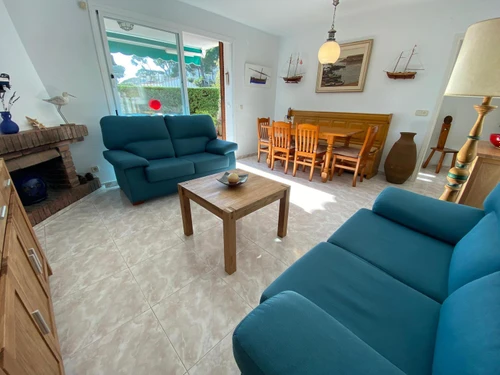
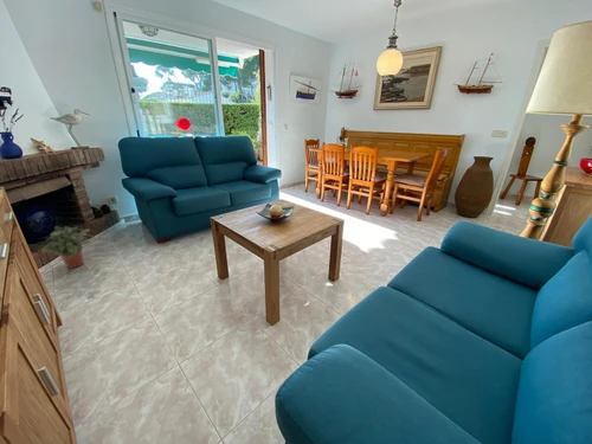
+ potted plant [41,225,96,269]
